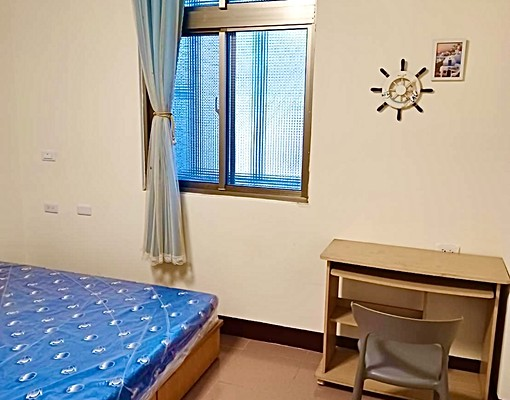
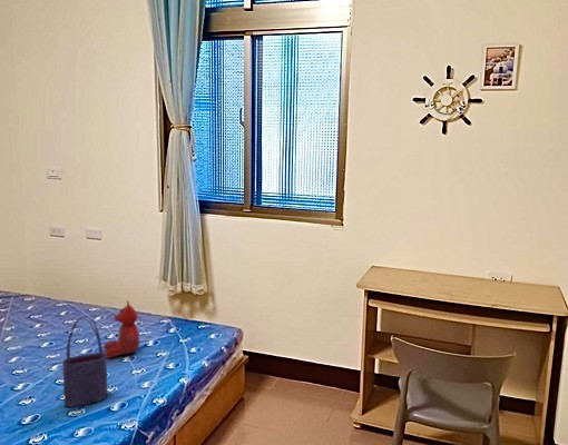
+ stuffed bear [102,299,140,359]
+ tote bag [61,315,108,408]
